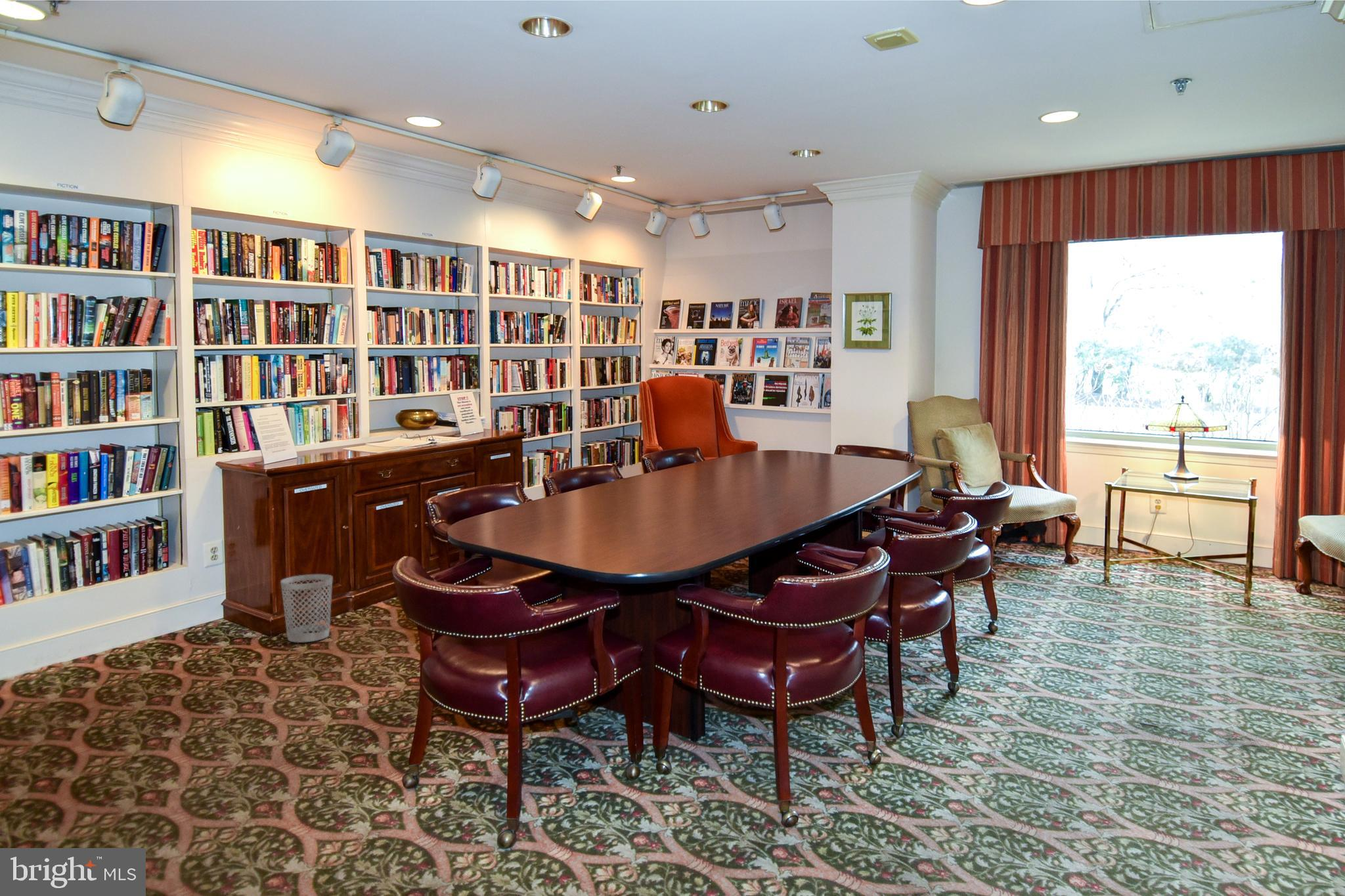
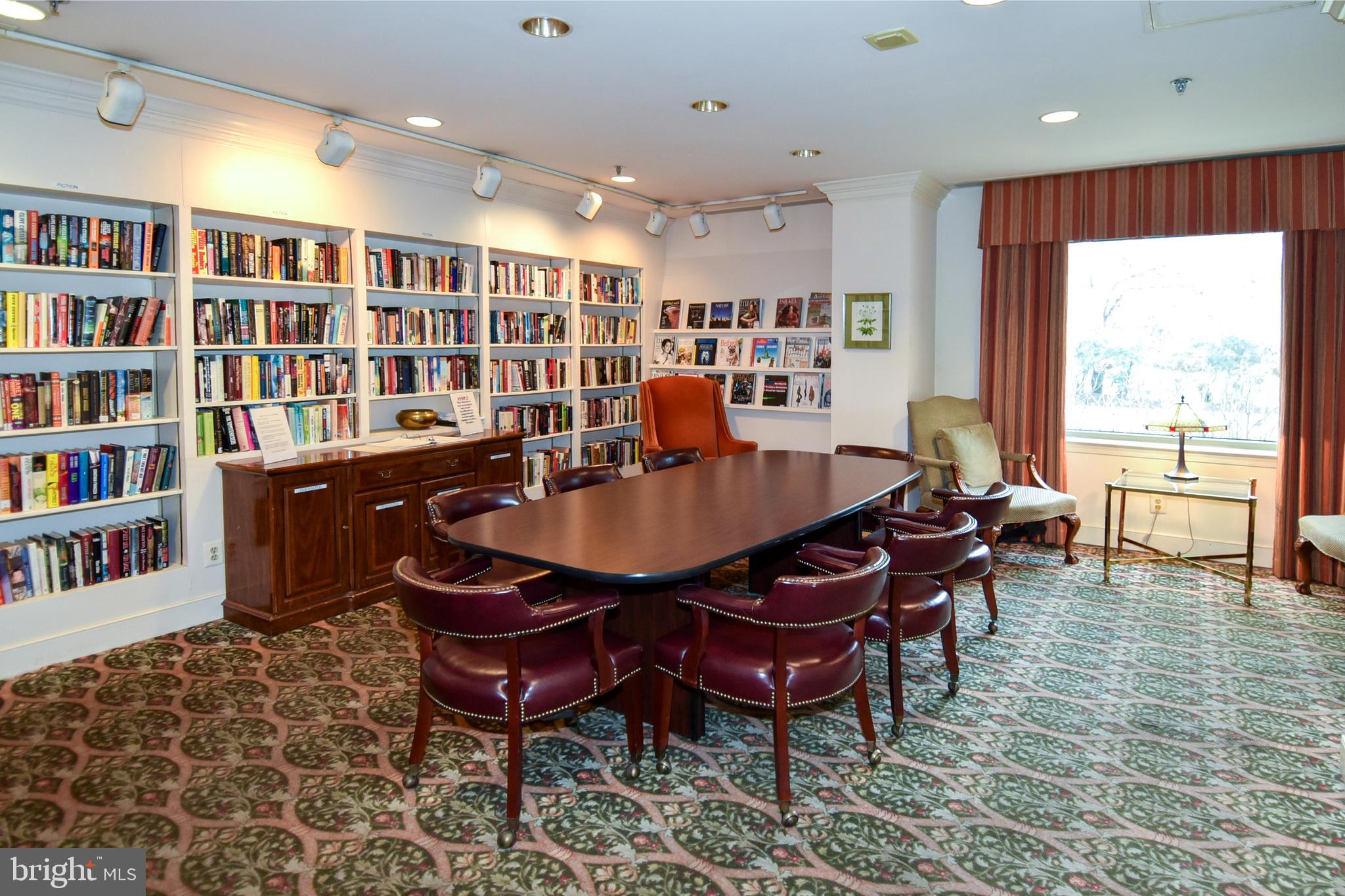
- wastebasket [280,574,333,643]
